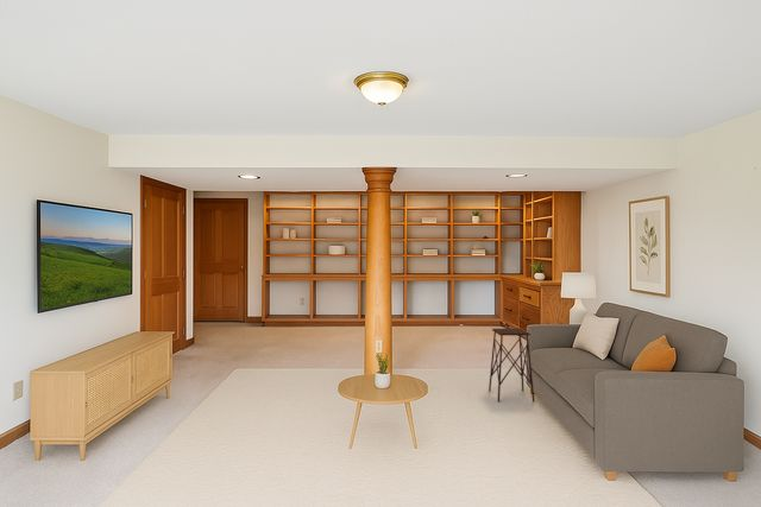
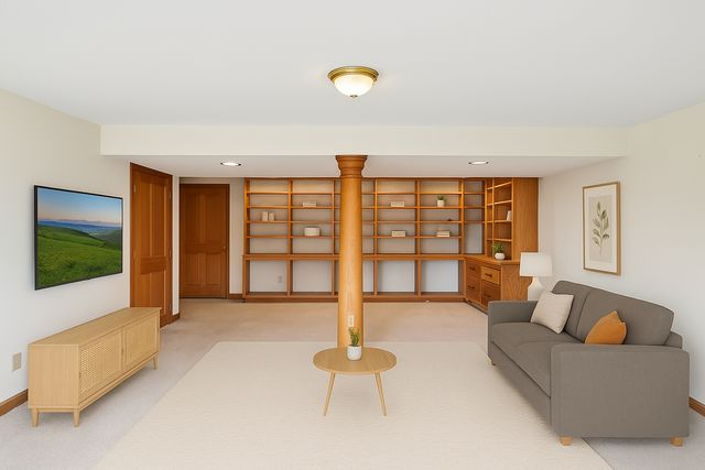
- side table [488,328,535,404]
